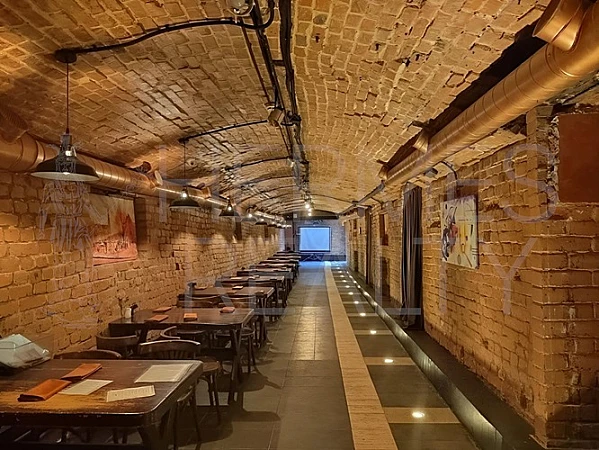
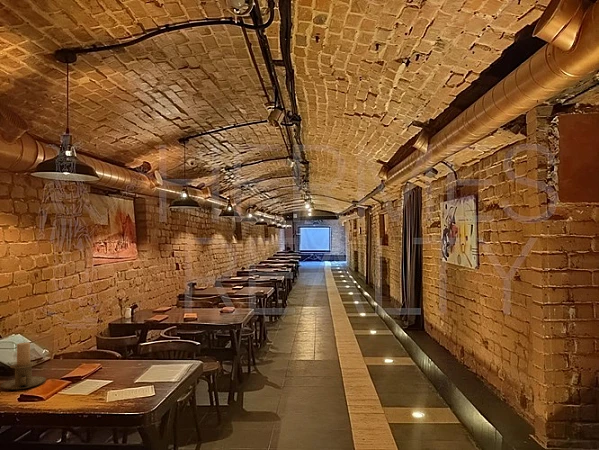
+ candle holder [0,341,47,391]
